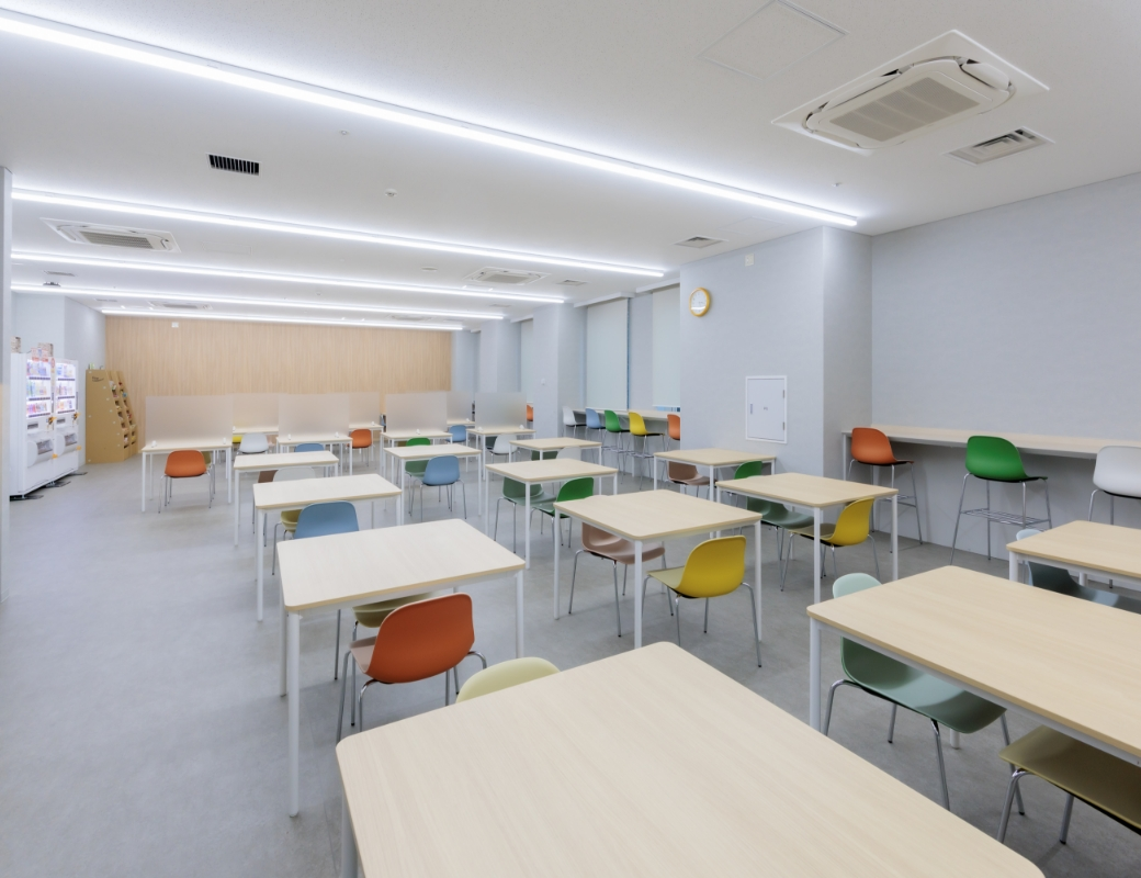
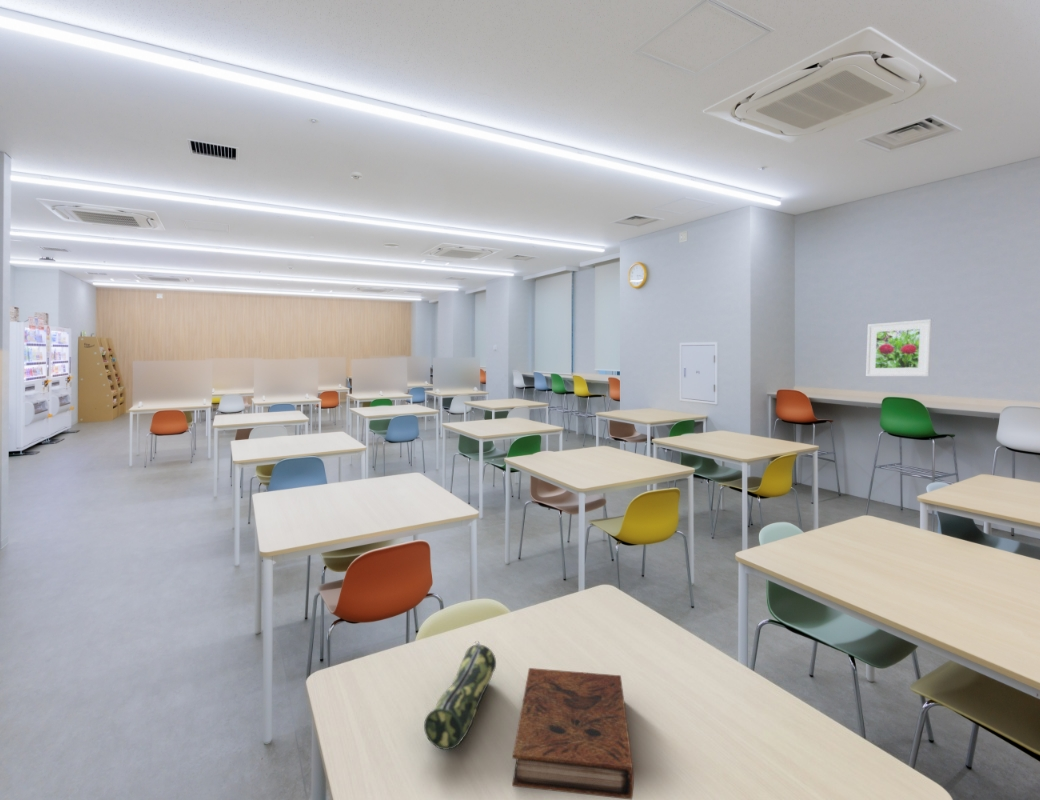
+ book [512,667,635,800]
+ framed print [865,318,933,377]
+ pencil case [423,640,497,751]
